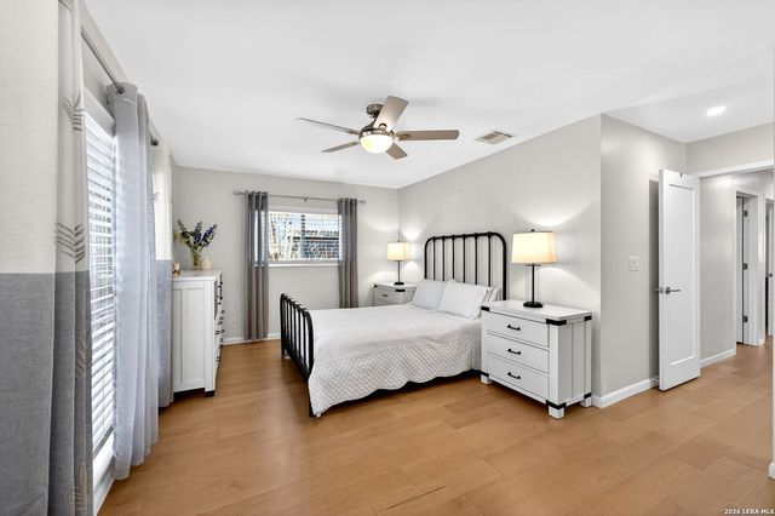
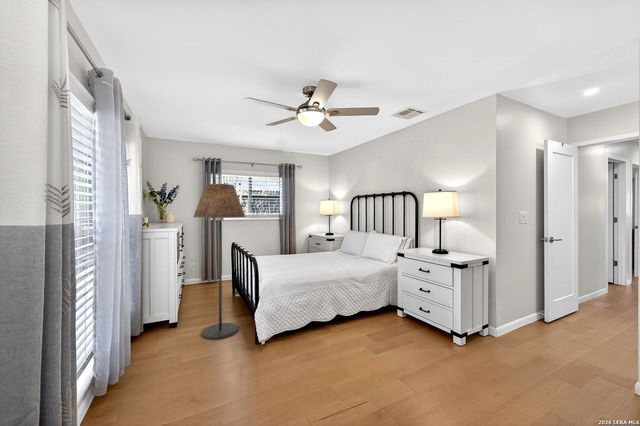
+ floor lamp [192,183,246,340]
